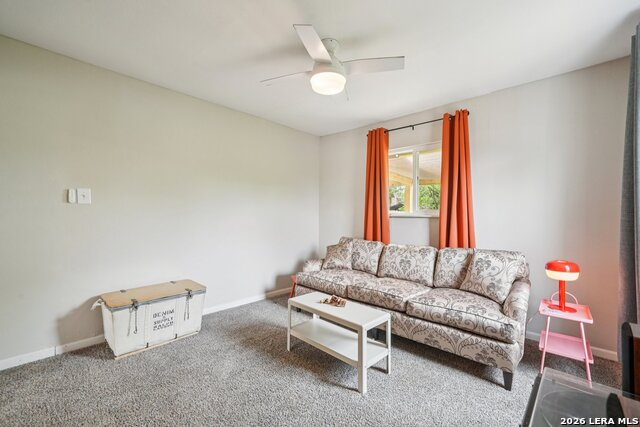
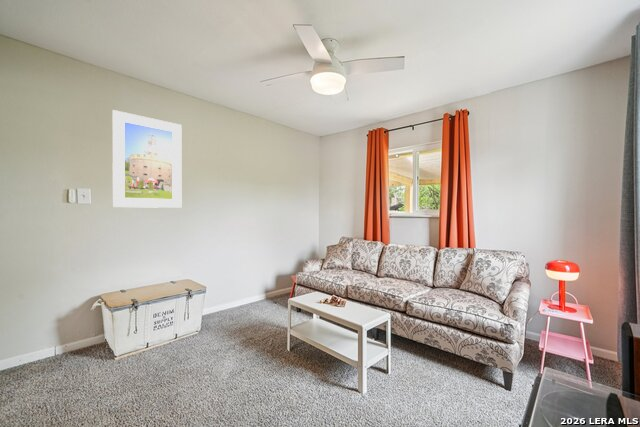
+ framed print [111,109,182,209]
